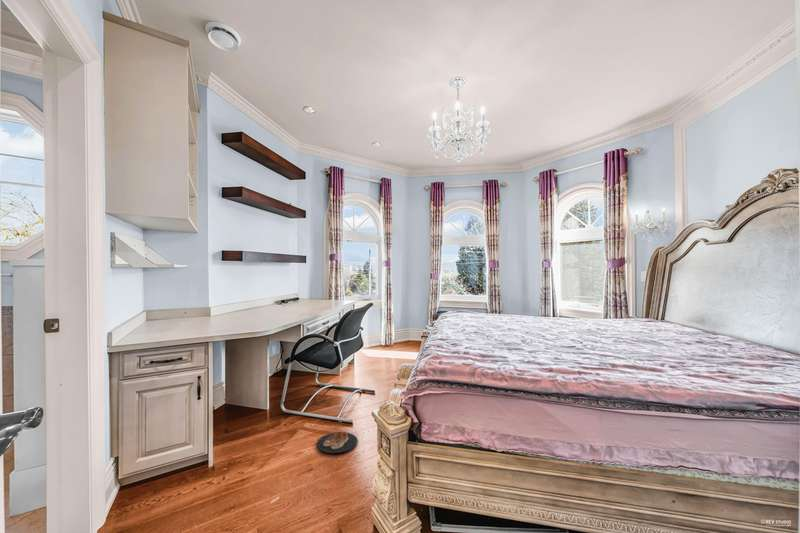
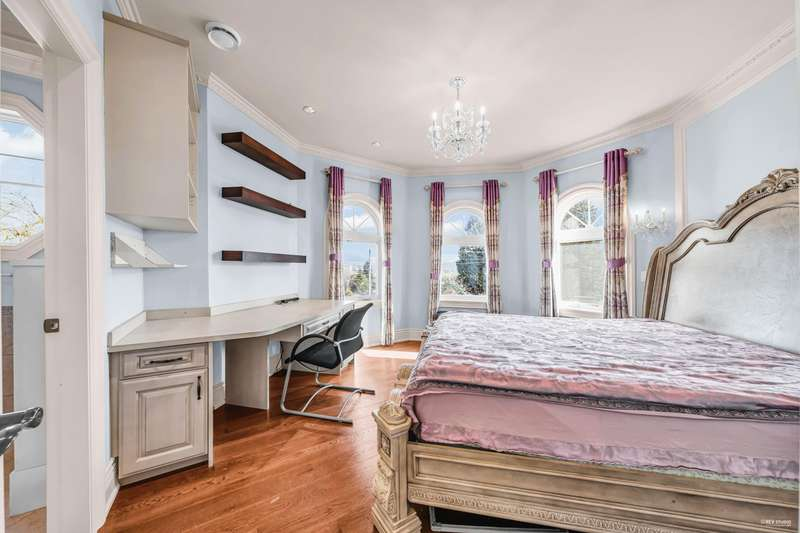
- slippers [316,430,359,454]
